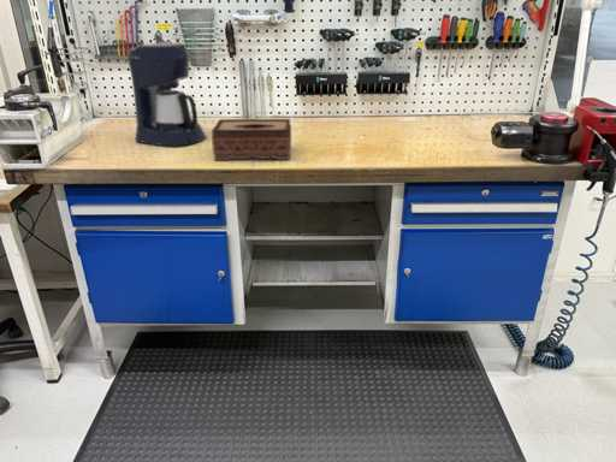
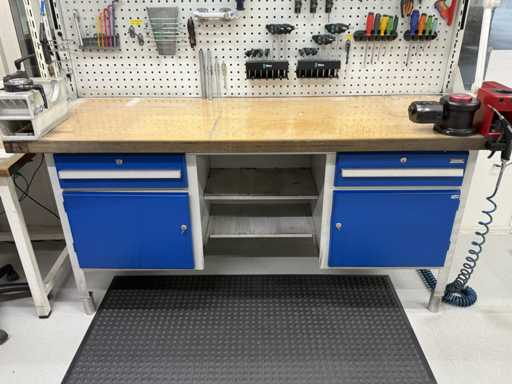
- tissue box [211,118,292,161]
- coffee maker [126,41,207,147]
